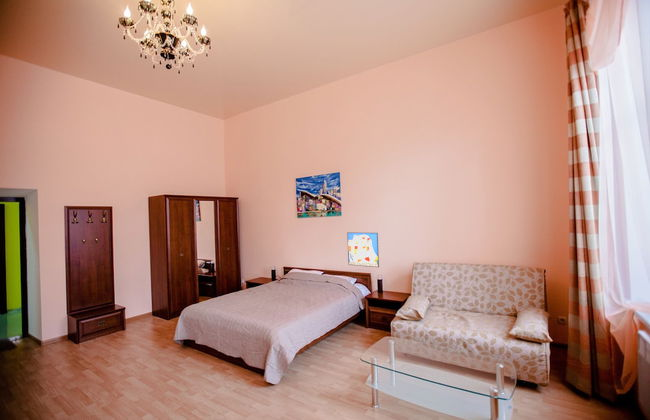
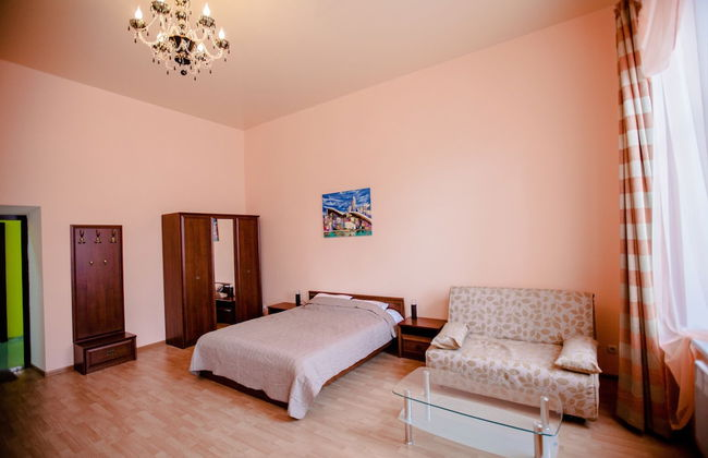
- wall art [346,231,380,268]
